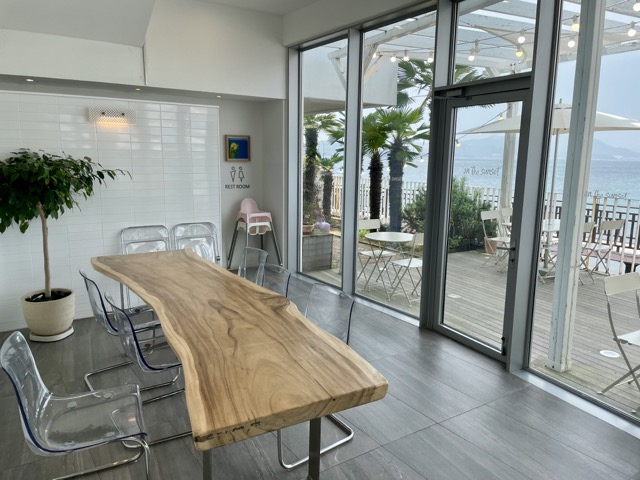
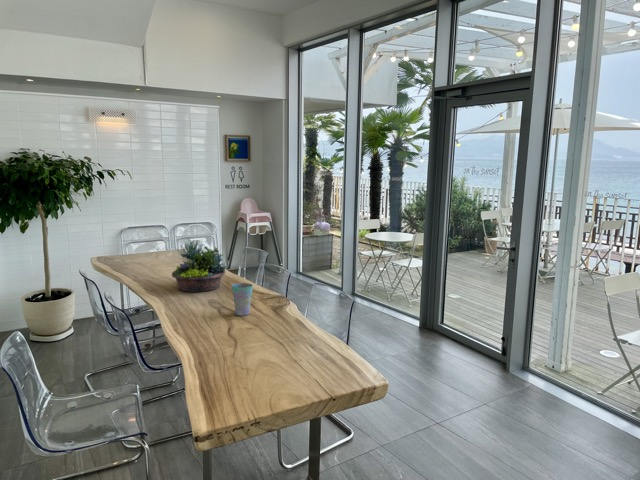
+ cup [231,282,254,317]
+ succulent planter [171,239,229,293]
